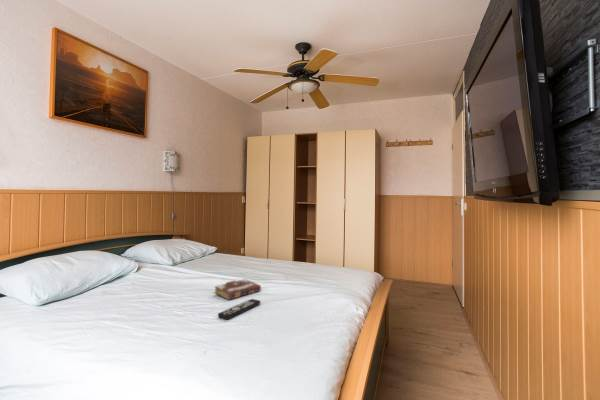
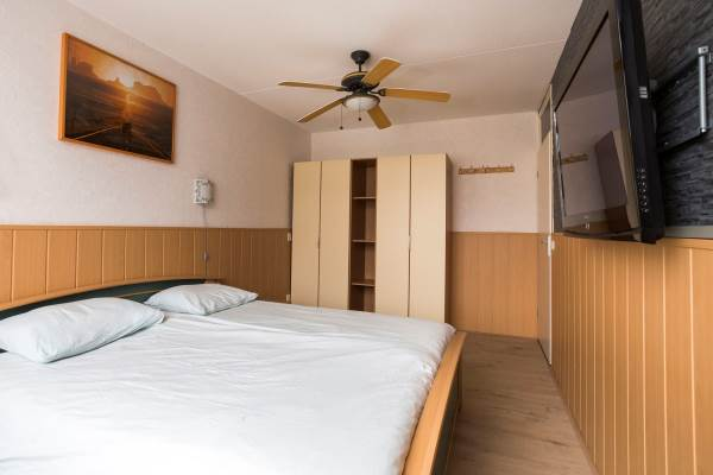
- remote control [217,298,261,321]
- book [213,278,262,301]
